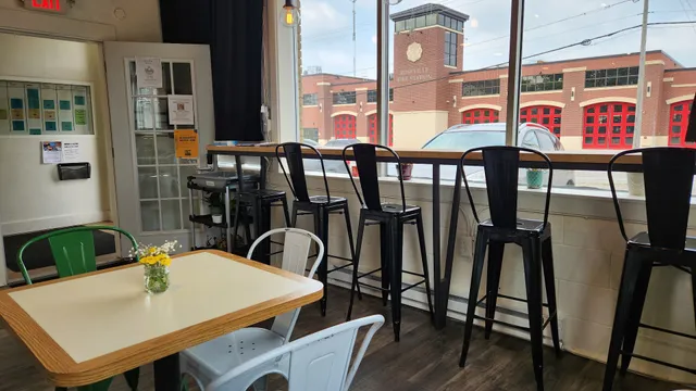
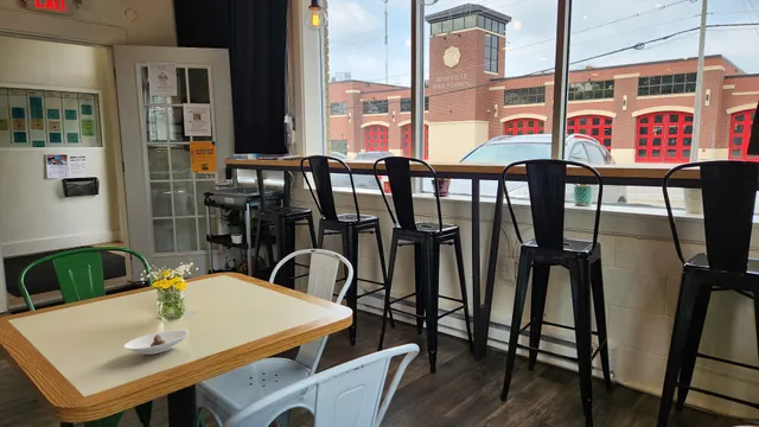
+ saucer [123,329,190,356]
